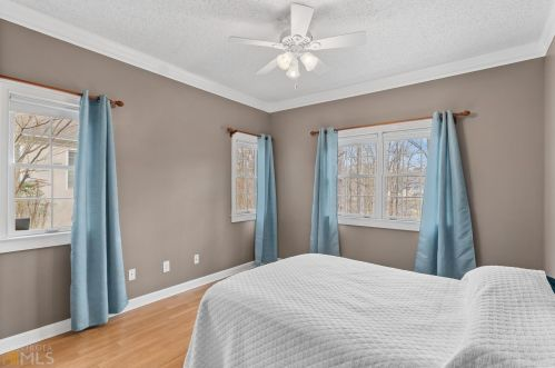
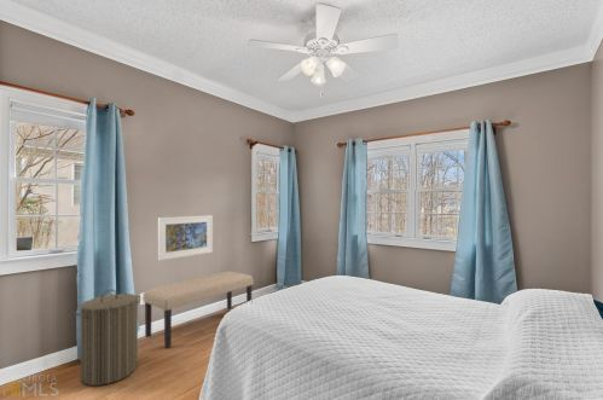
+ bench [143,269,255,349]
+ laundry hamper [74,289,141,387]
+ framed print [157,214,214,262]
